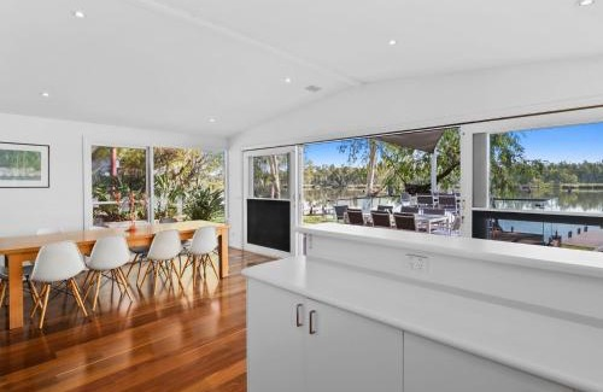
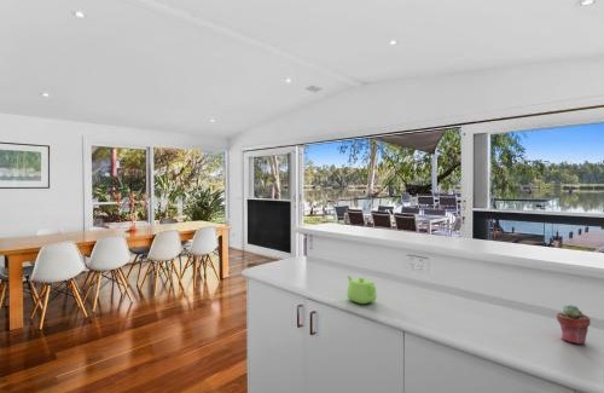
+ potted succulent [556,304,591,346]
+ teapot [345,274,378,305]
